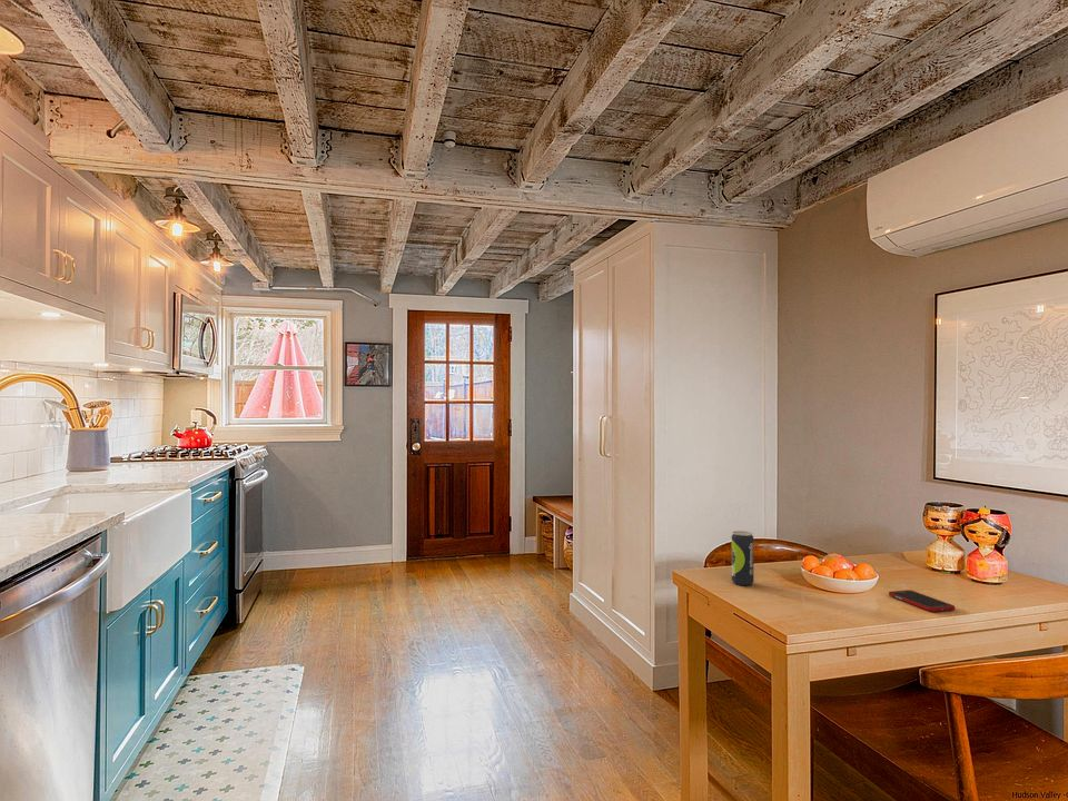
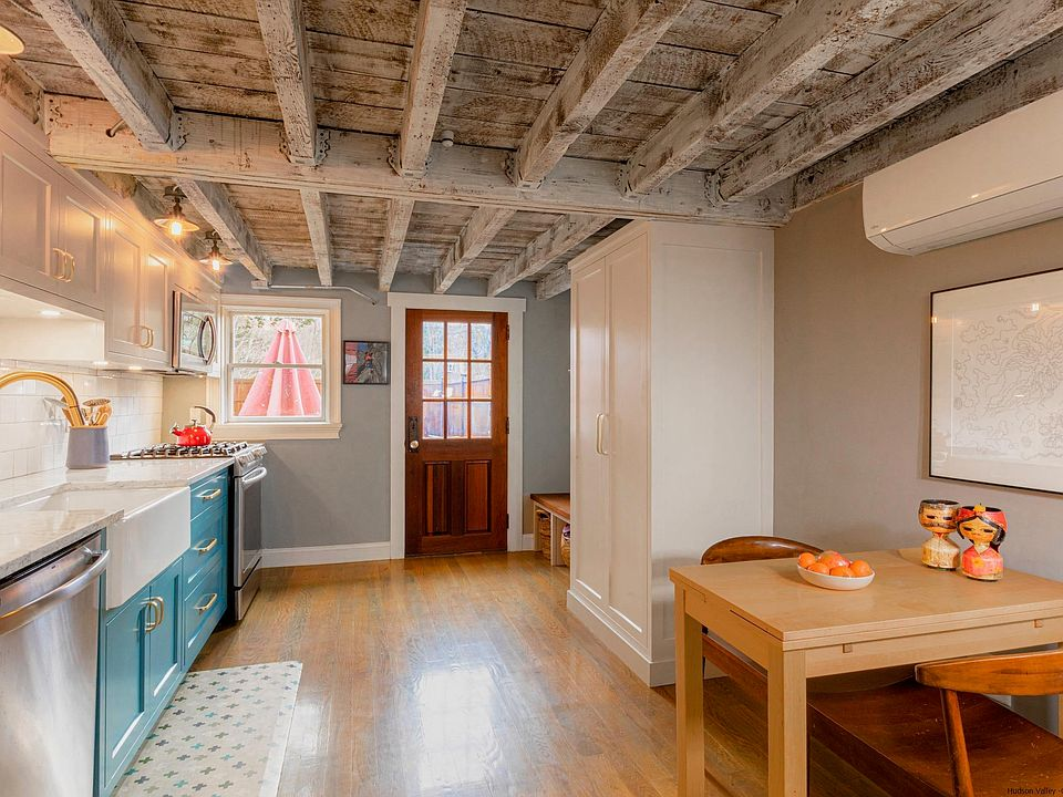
- cell phone [888,590,956,613]
- beverage can [731,530,754,586]
